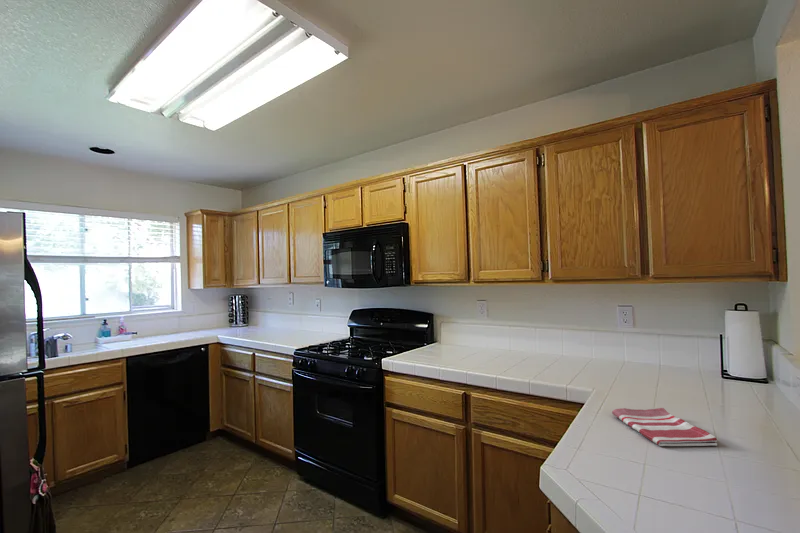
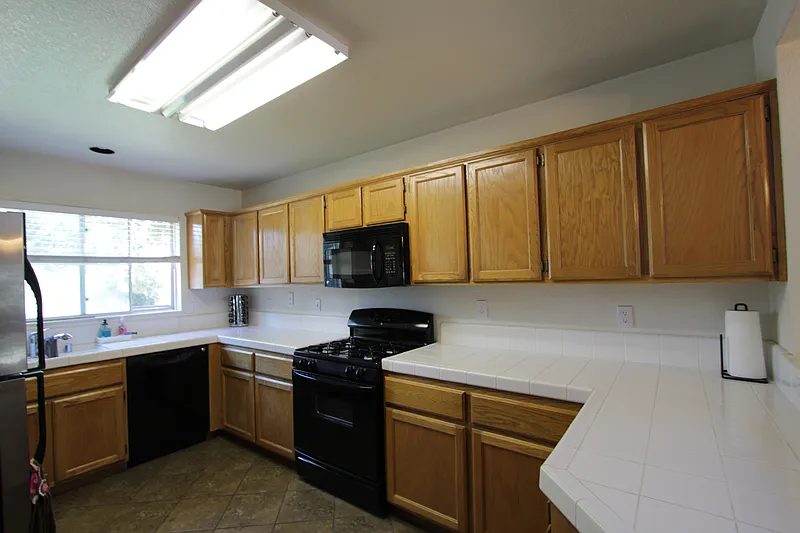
- dish towel [611,407,718,447]
